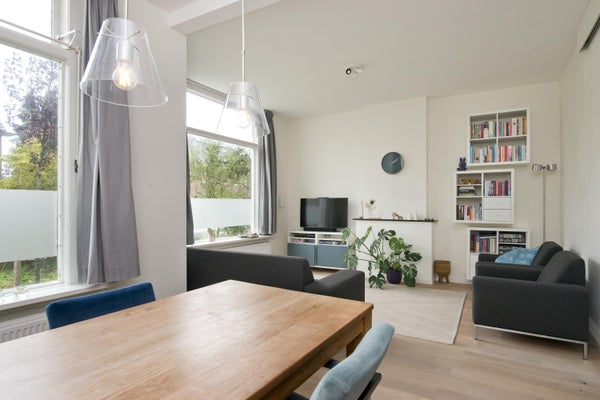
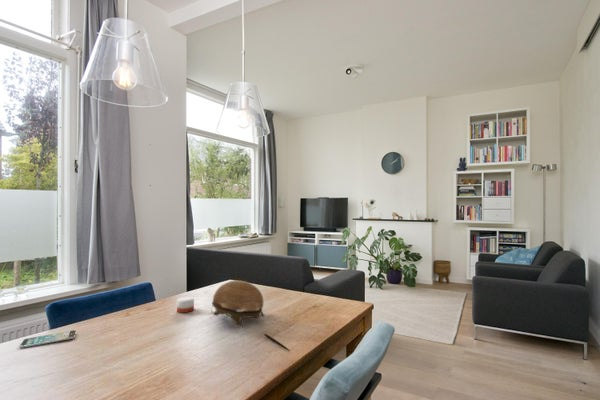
+ pen [263,333,290,352]
+ candle [176,296,195,314]
+ decorative bowl [210,279,265,329]
+ smartphone [19,329,77,349]
